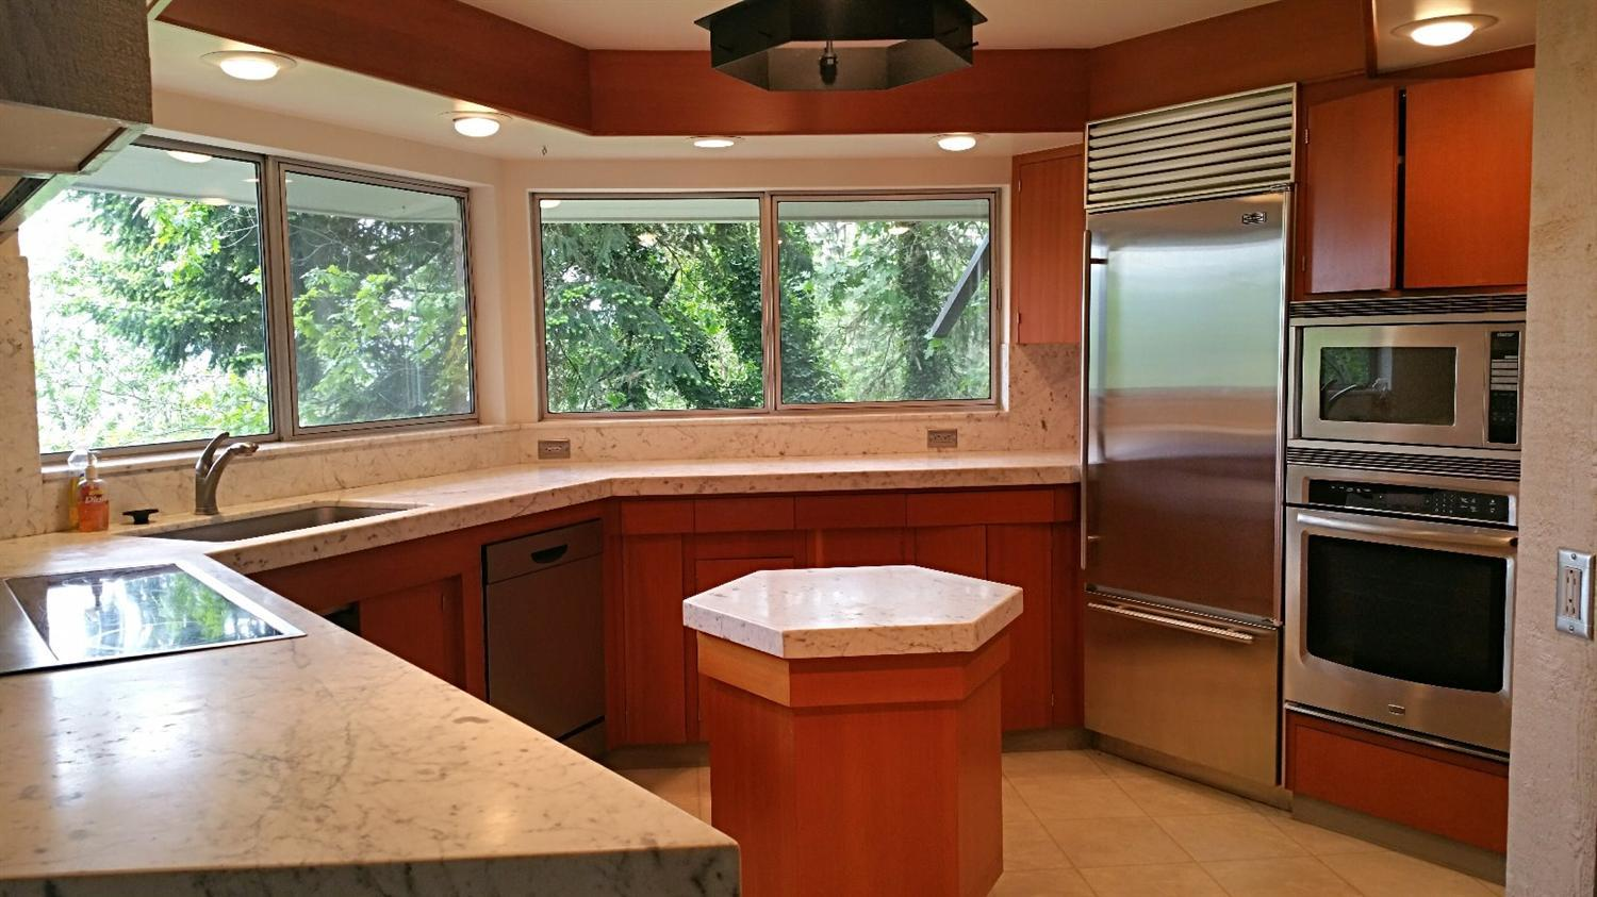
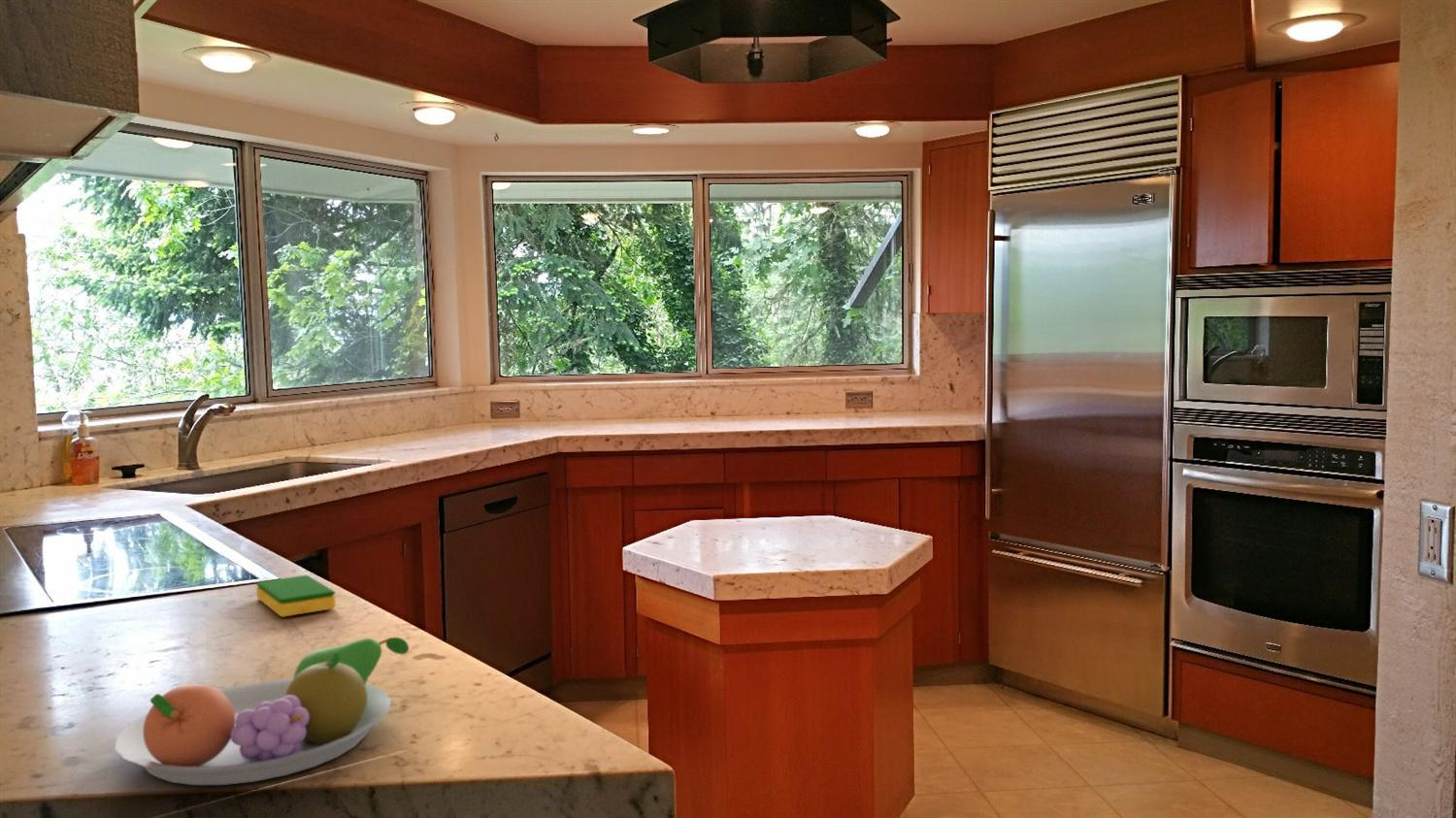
+ dish sponge [255,574,337,618]
+ fruit bowl [115,637,410,786]
